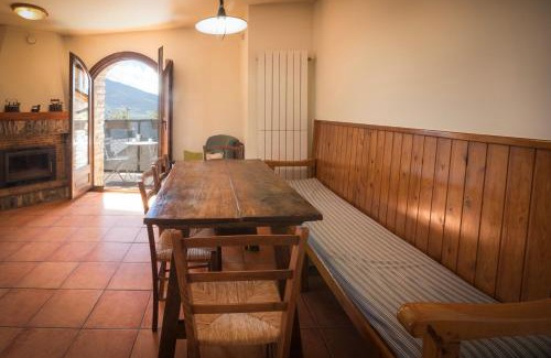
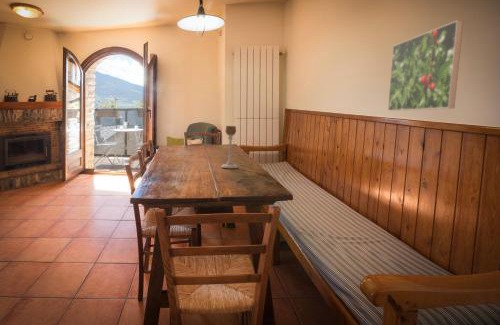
+ candle holder [220,125,239,169]
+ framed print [387,19,464,112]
